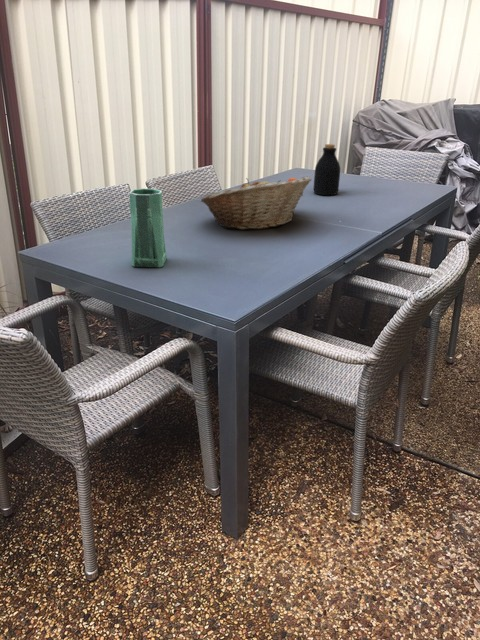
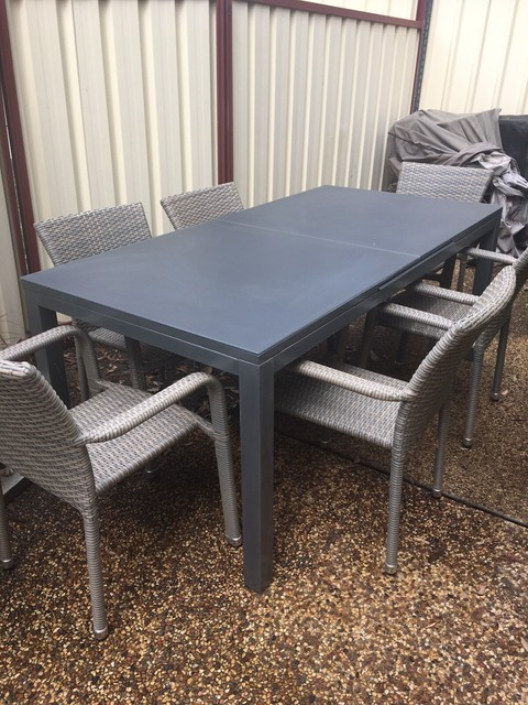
- fruit basket [200,176,312,231]
- vase [128,188,167,268]
- bottle [313,143,341,196]
